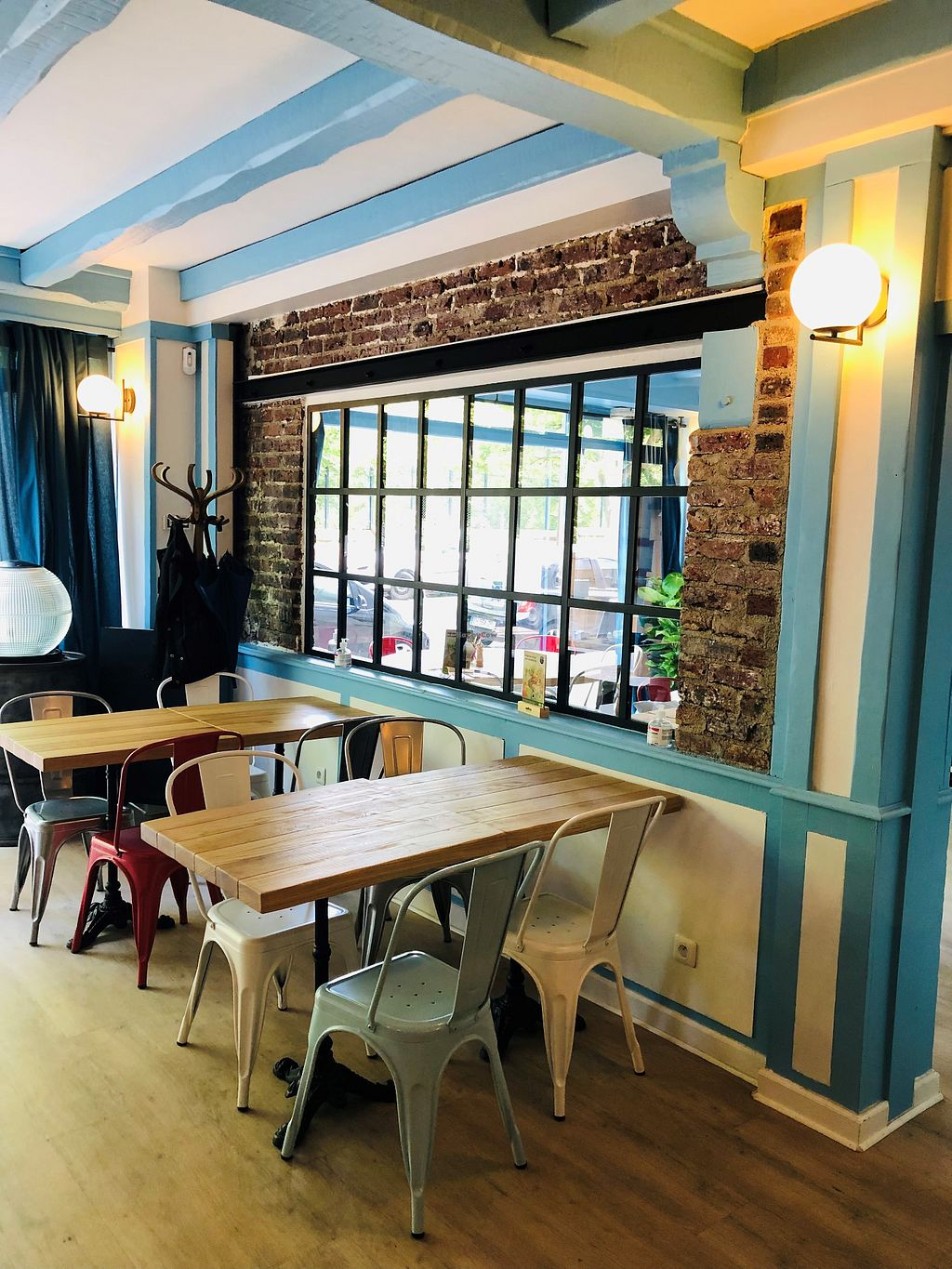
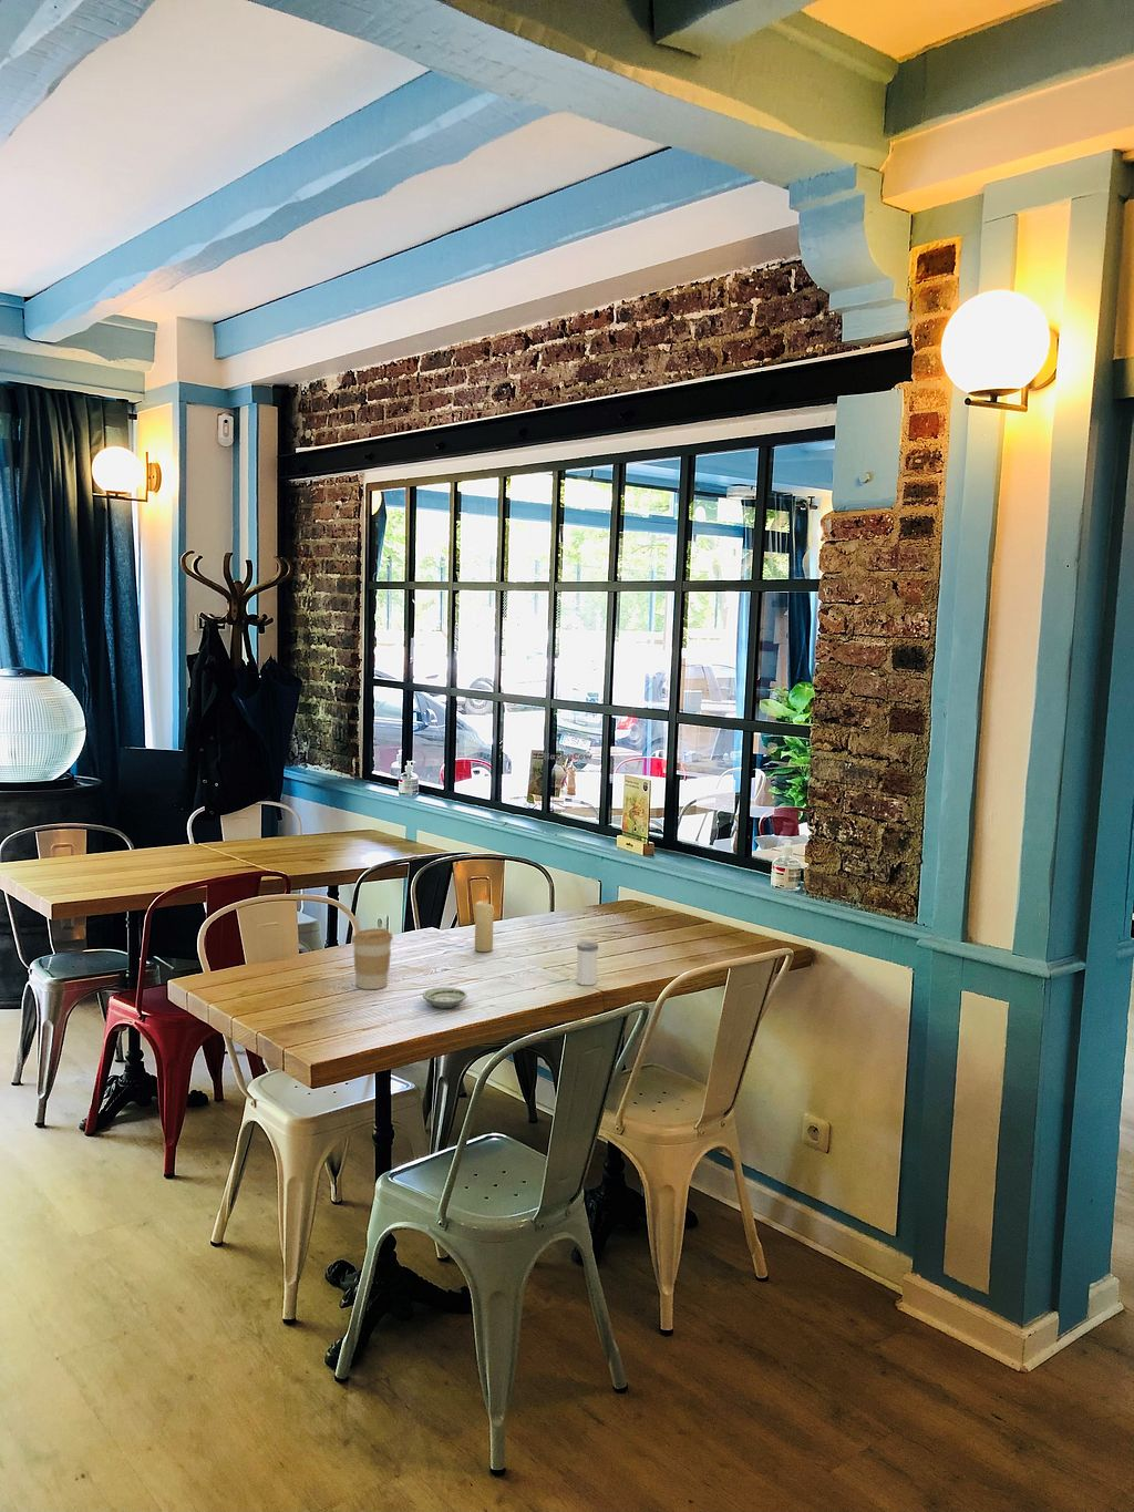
+ candle [474,891,496,953]
+ saucer [422,985,468,1009]
+ salt shaker [575,940,599,985]
+ coffee cup [351,927,394,990]
